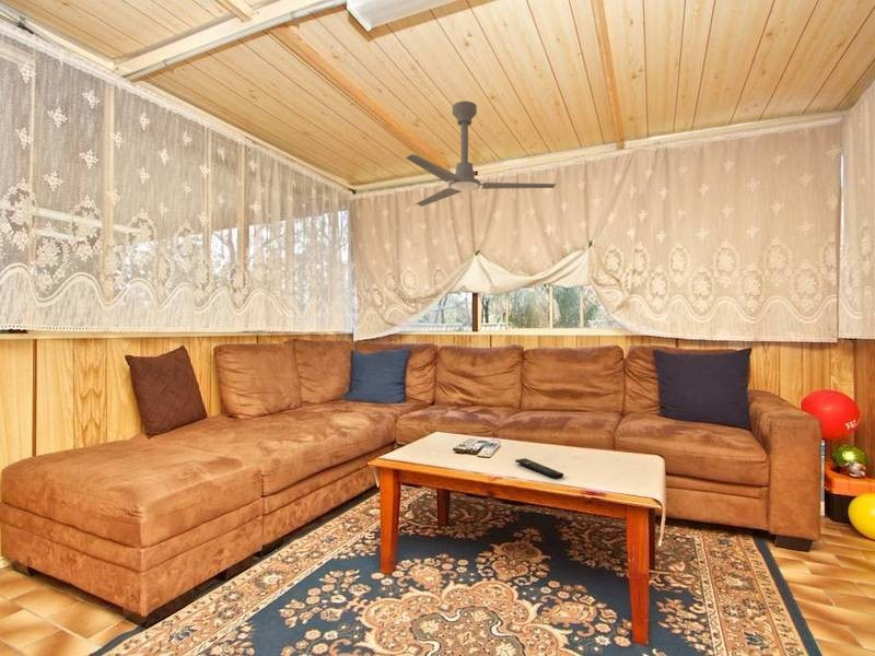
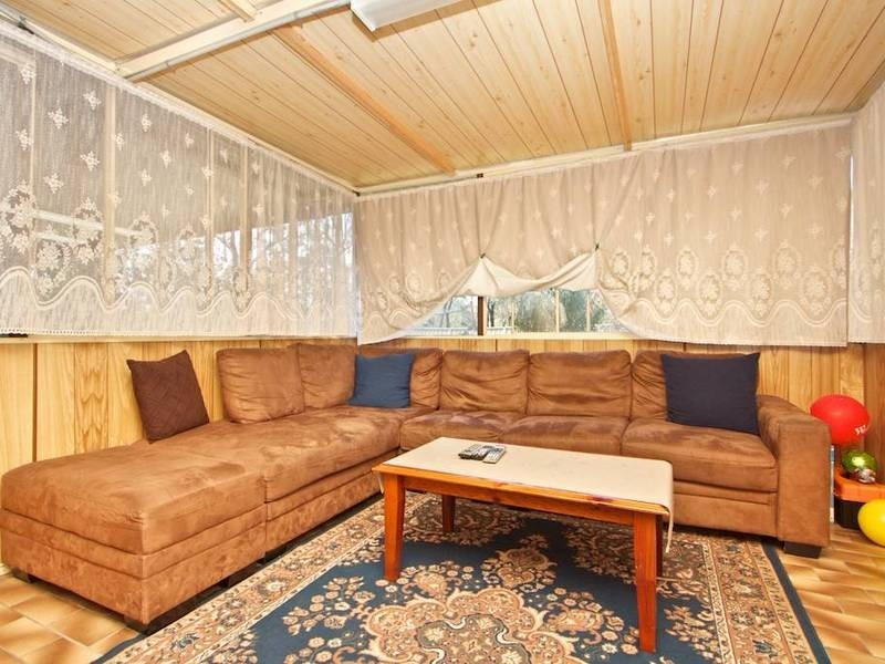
- ceiling fan [405,101,558,208]
- remote control [514,457,564,480]
